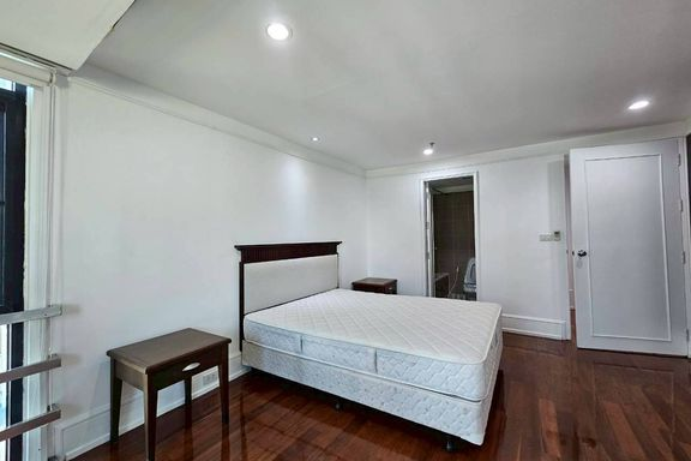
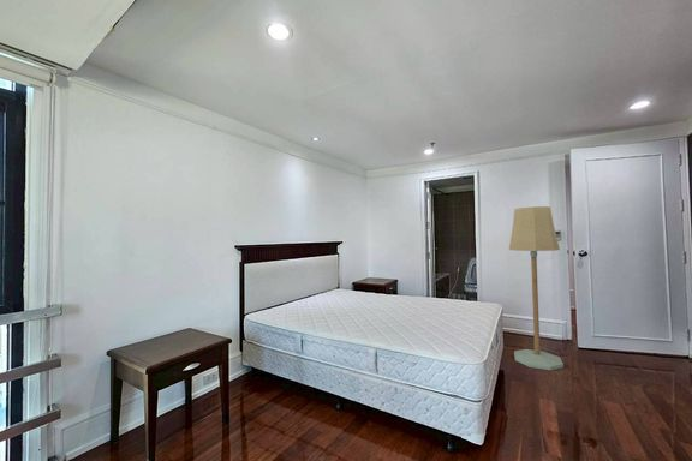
+ floor lamp [508,205,565,371]
